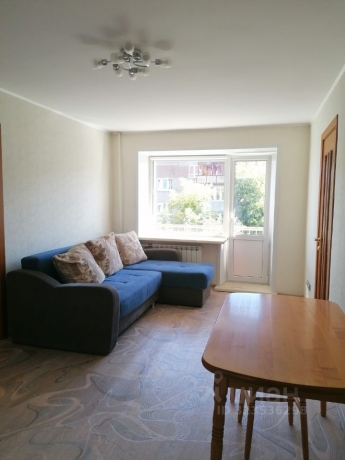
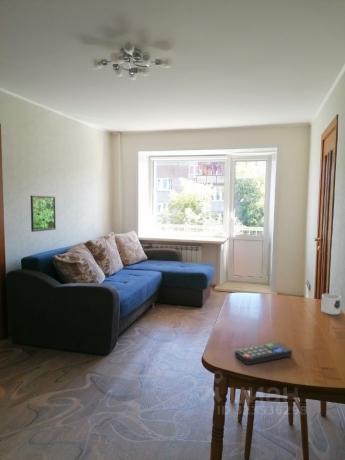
+ mug [320,293,342,316]
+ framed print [30,195,57,233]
+ remote control [234,341,293,366]
